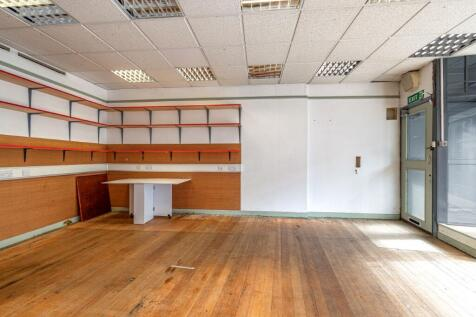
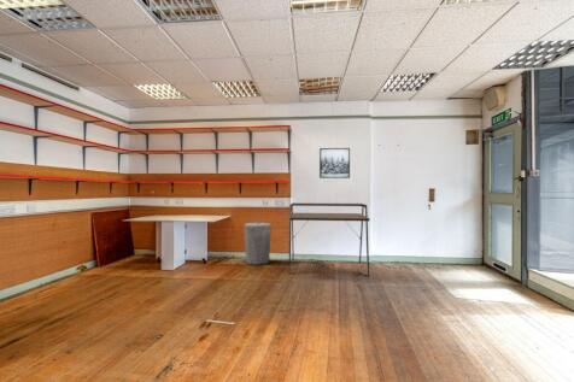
+ trash can [242,219,273,266]
+ wall art [318,147,351,180]
+ desk [288,201,371,277]
